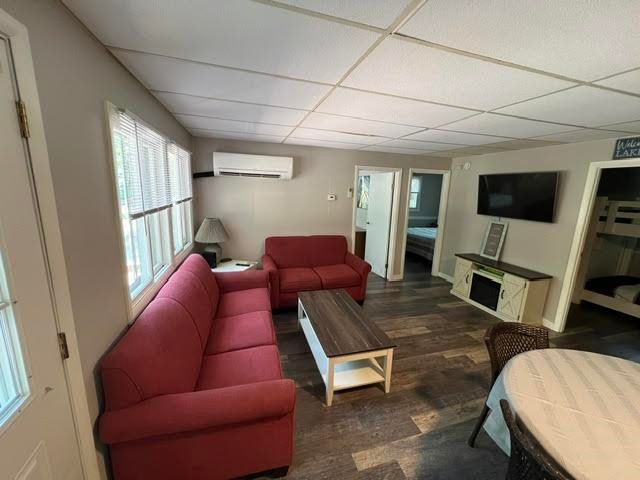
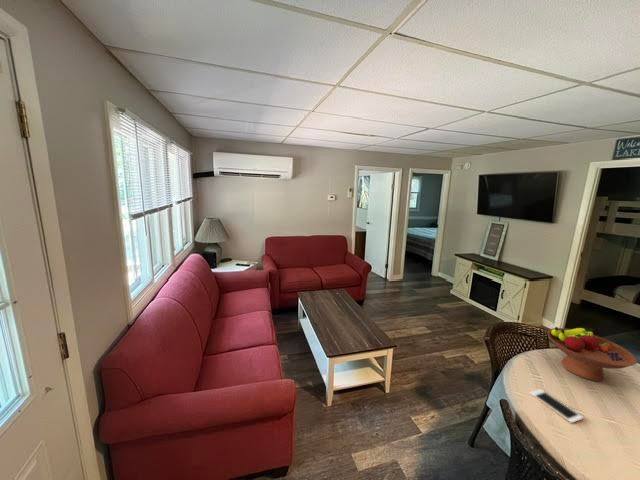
+ fruit bowl [546,326,638,382]
+ cell phone [528,388,585,424]
